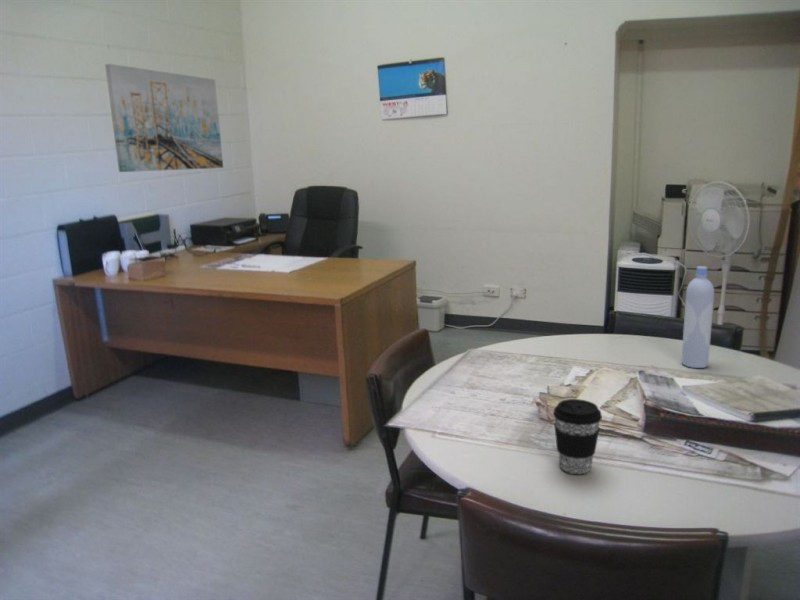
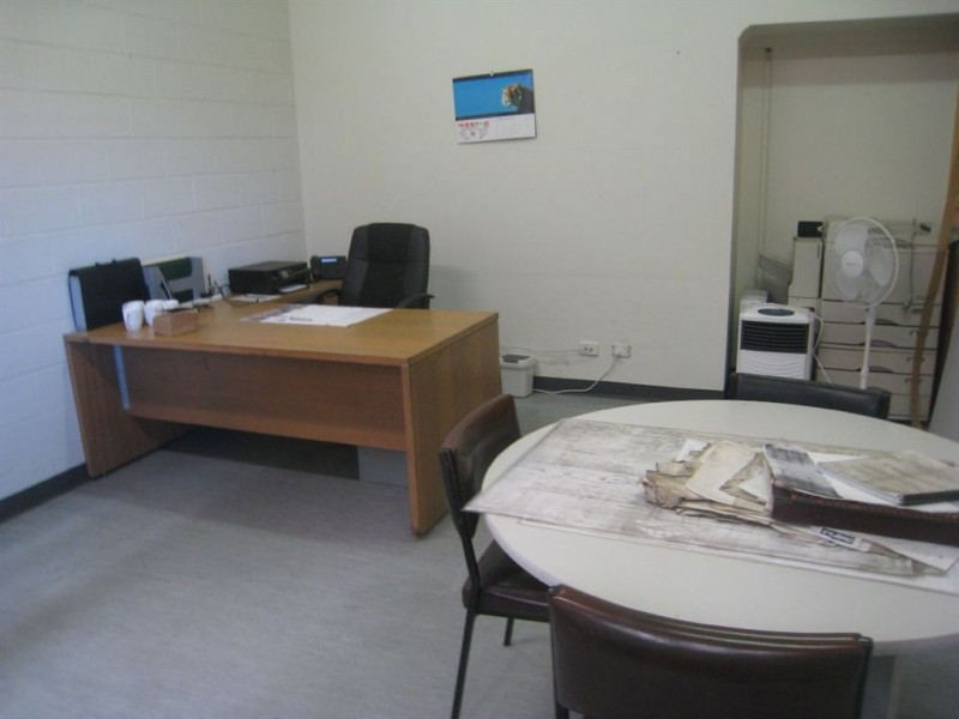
- bottle [680,265,715,369]
- wall art [104,63,224,173]
- coffee cup [552,398,603,475]
